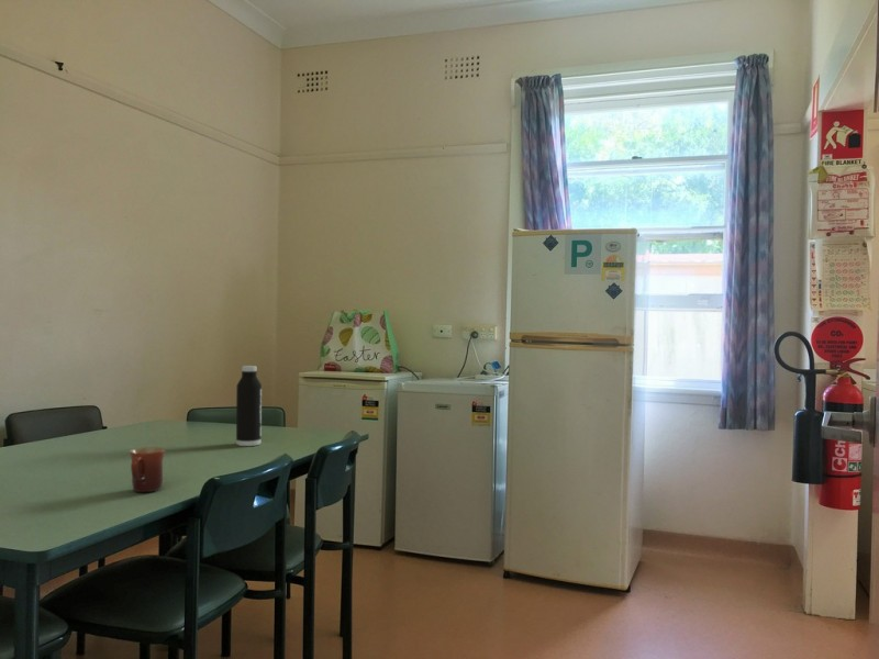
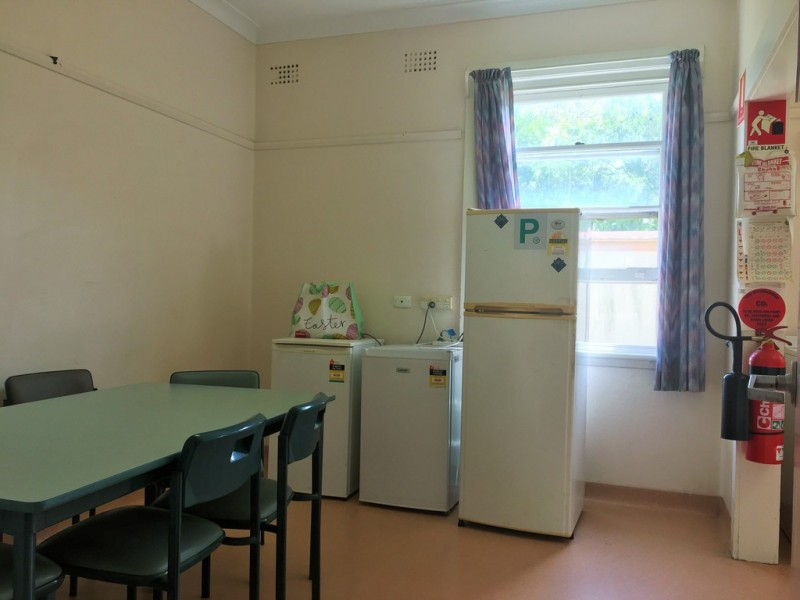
- mug [127,446,167,493]
- water bottle [235,365,263,447]
